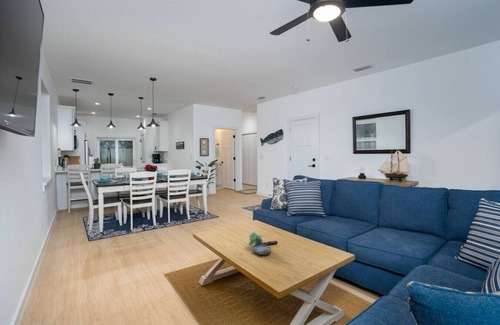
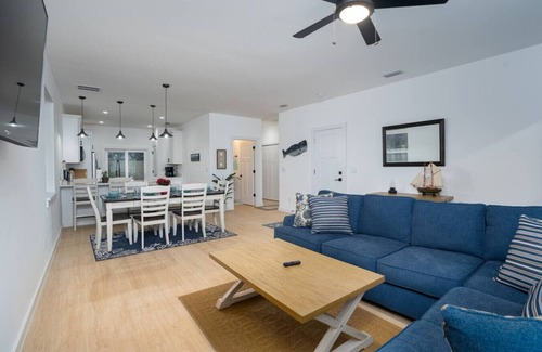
- plant [248,231,272,256]
